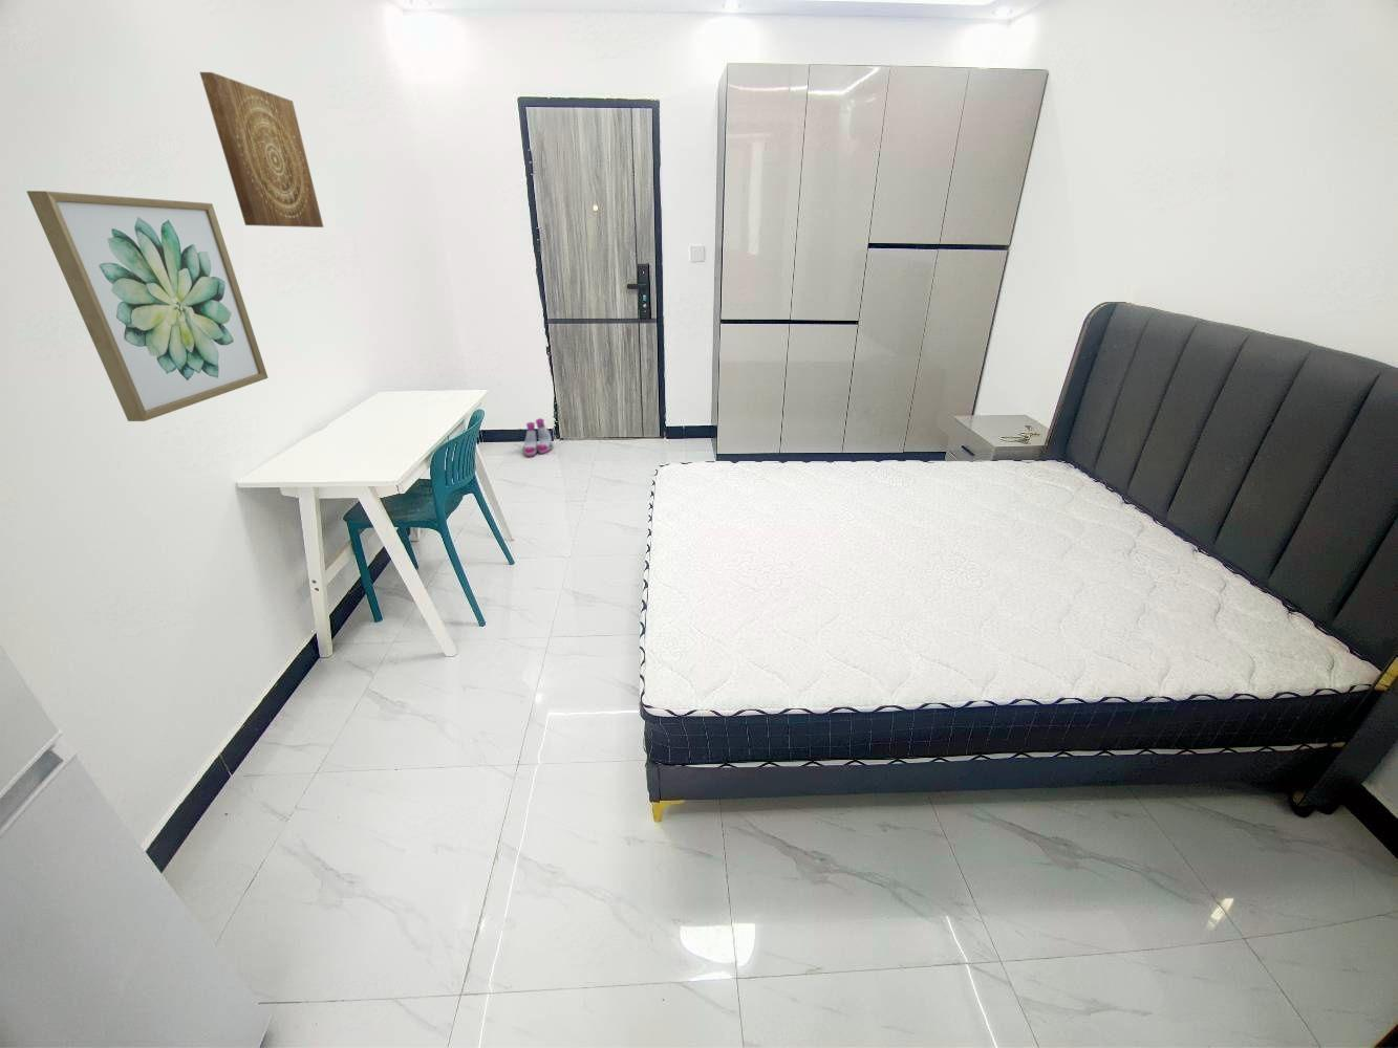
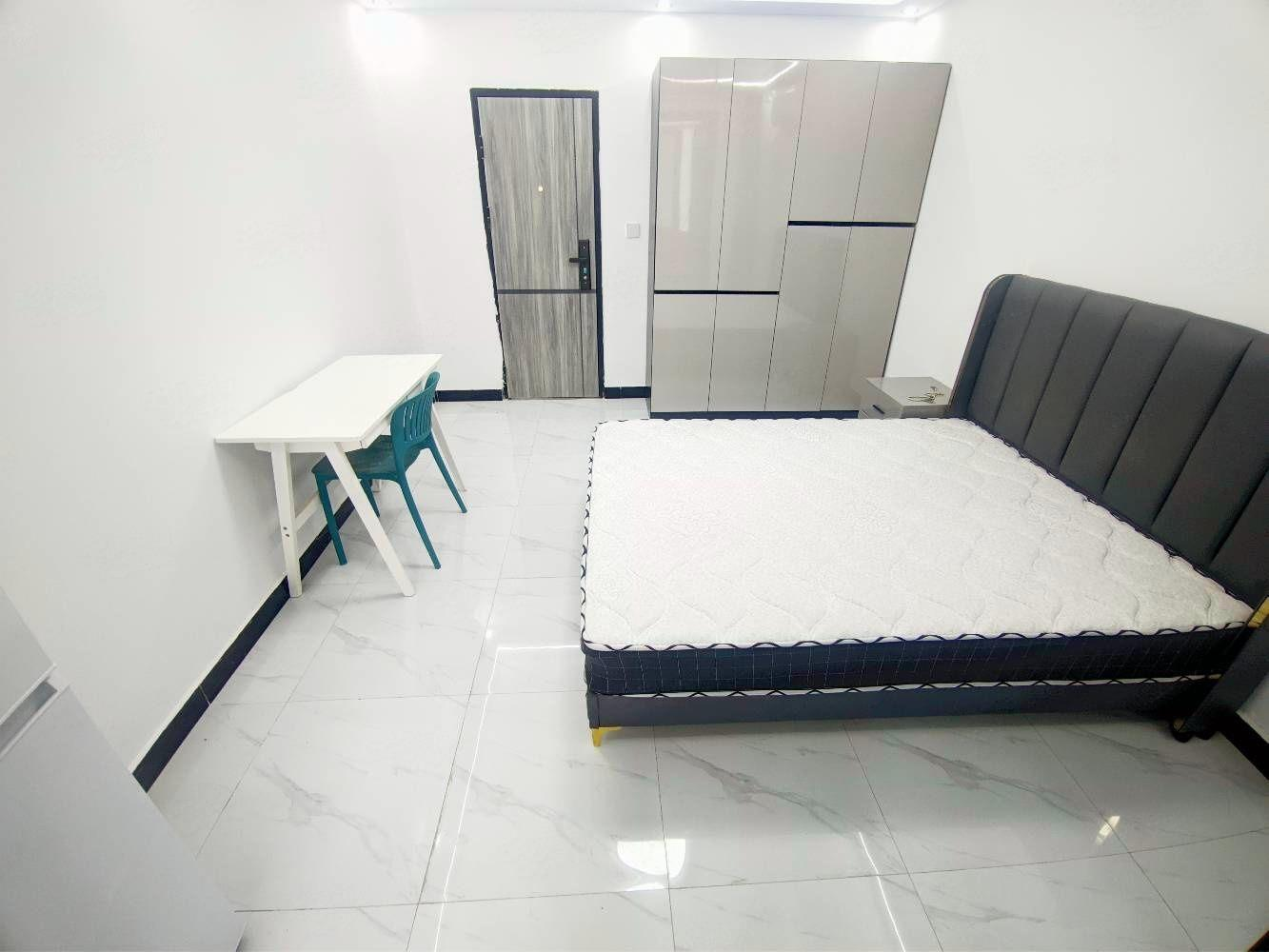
- wall art [26,189,269,423]
- boots [522,417,554,458]
- wall art [199,72,324,229]
